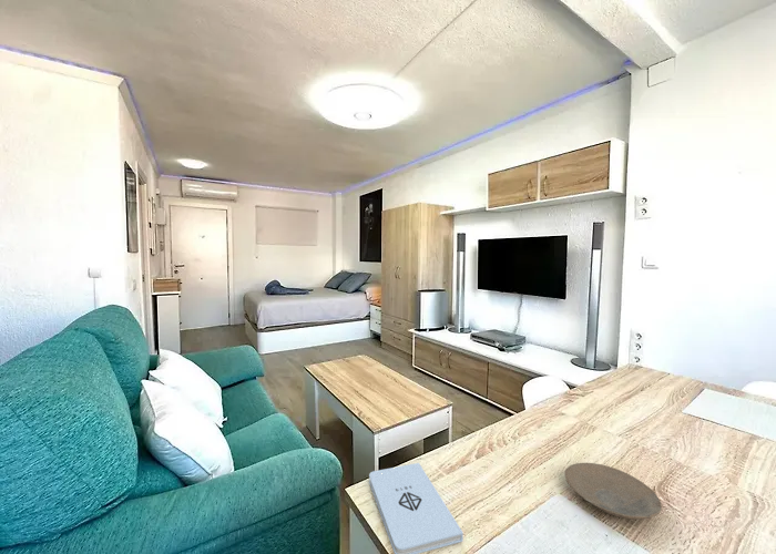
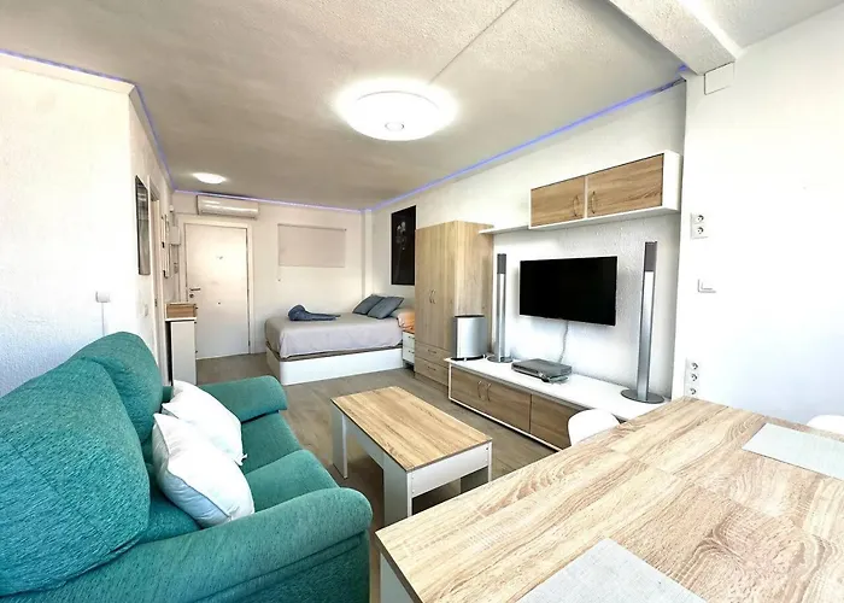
- notepad [368,462,464,554]
- plate [564,462,663,521]
